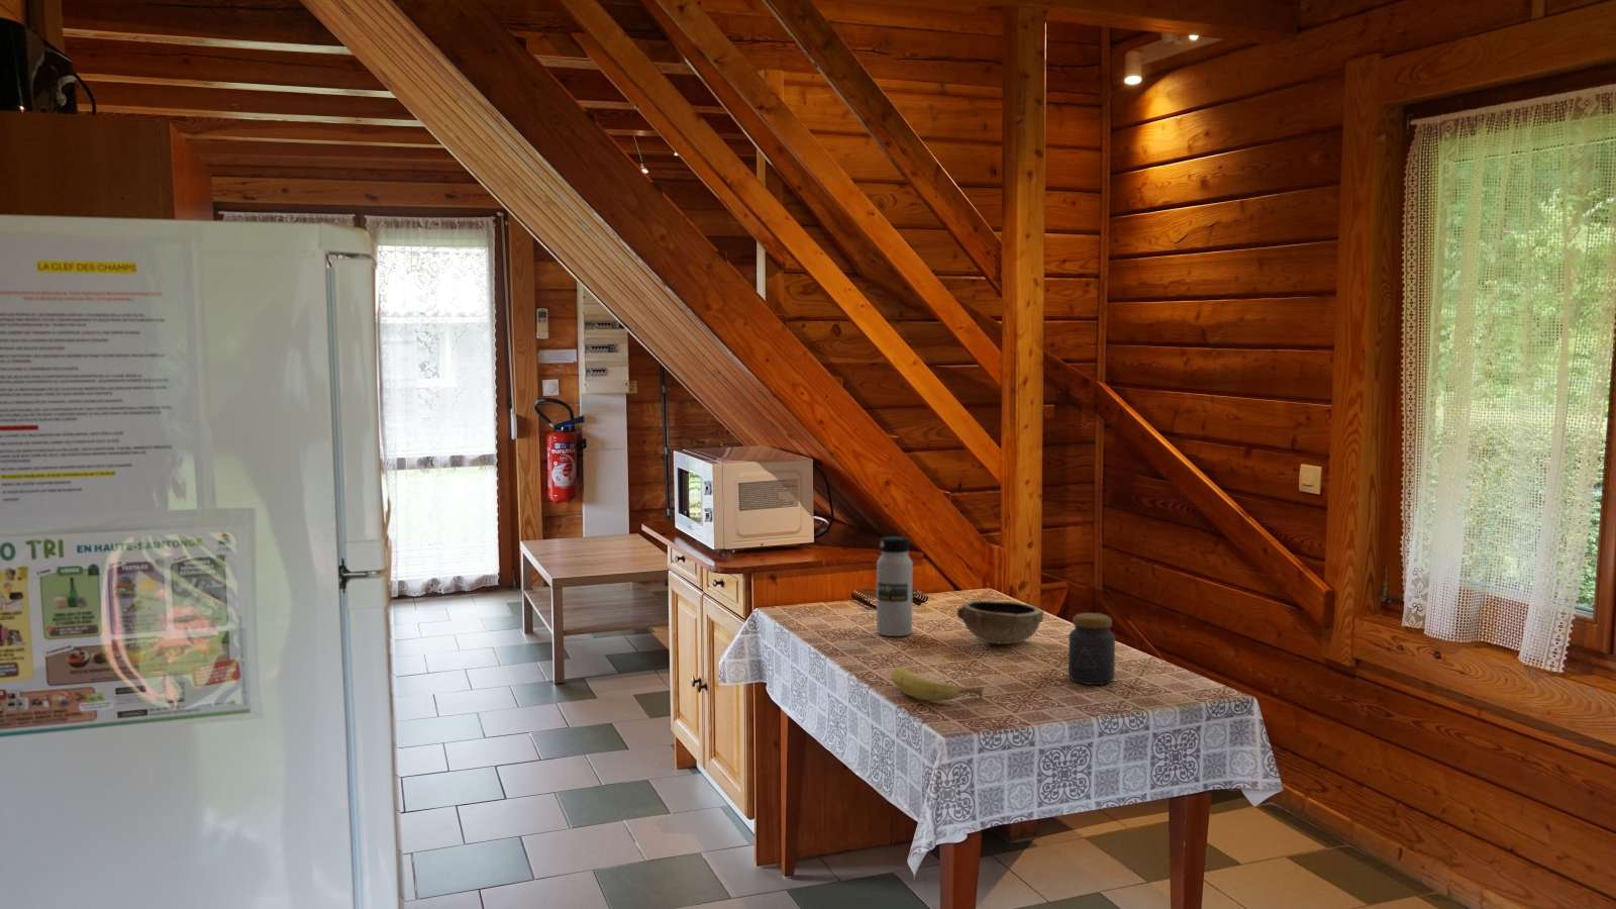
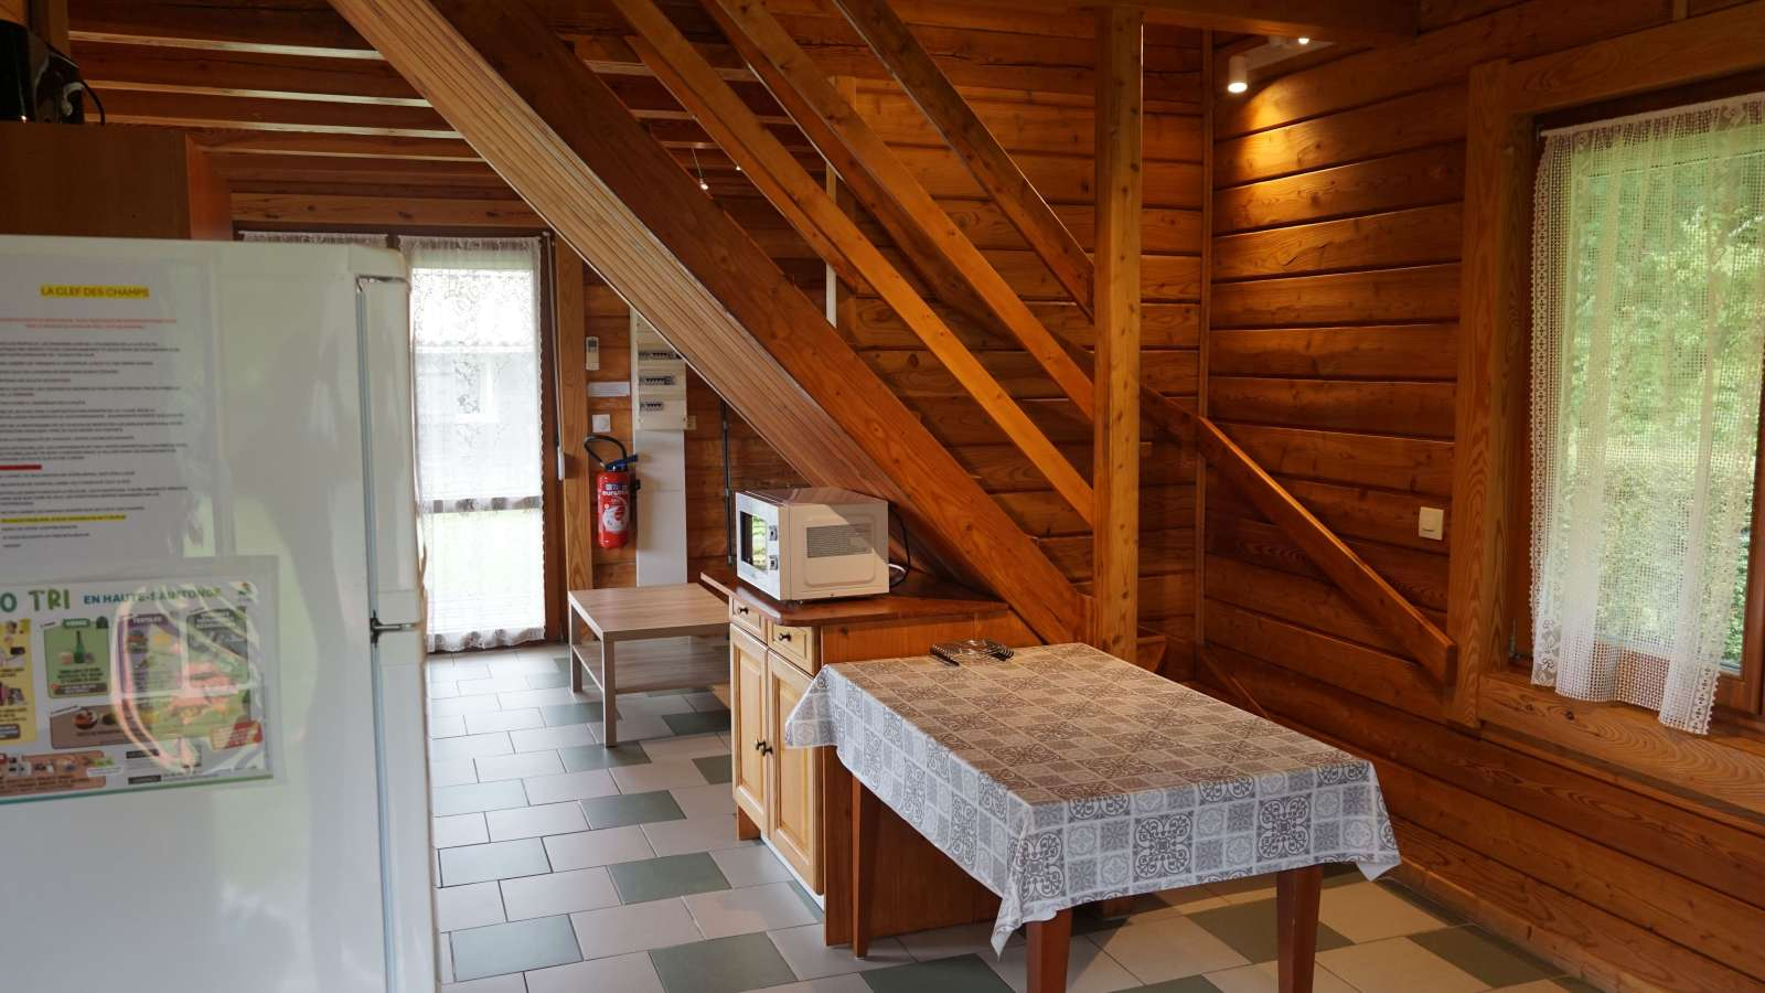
- water bottle [876,535,915,637]
- jar [1068,612,1117,686]
- bowl [957,600,1046,645]
- fruit [890,666,984,701]
